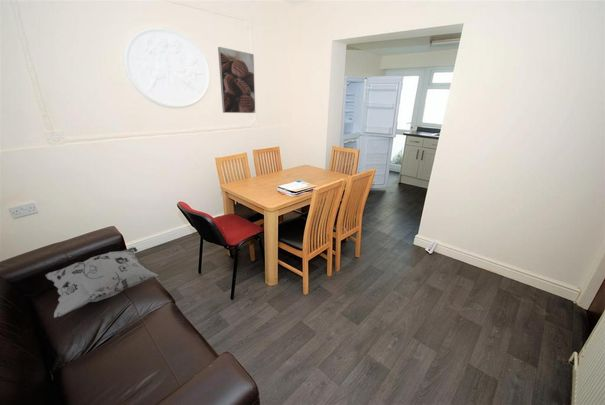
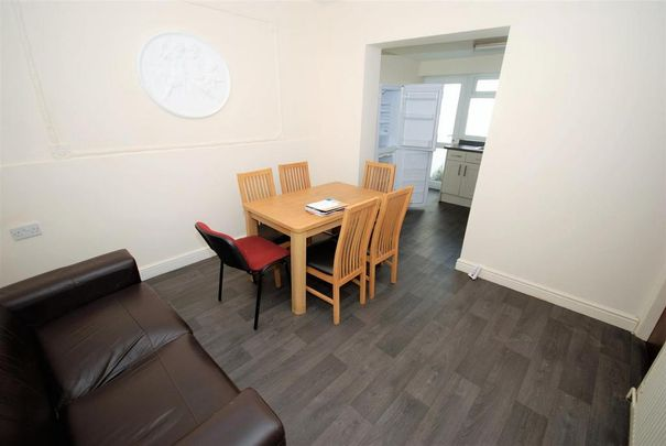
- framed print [217,46,256,114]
- decorative pillow [45,246,159,319]
